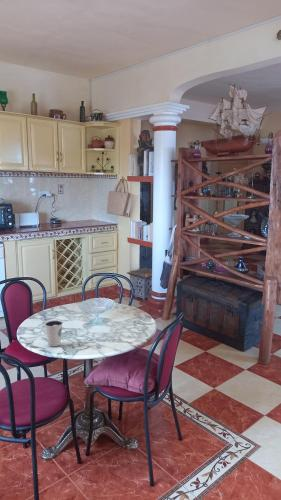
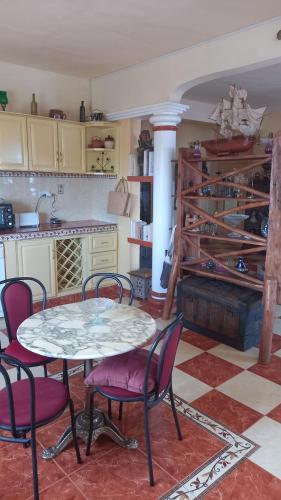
- dixie cup [44,319,64,347]
